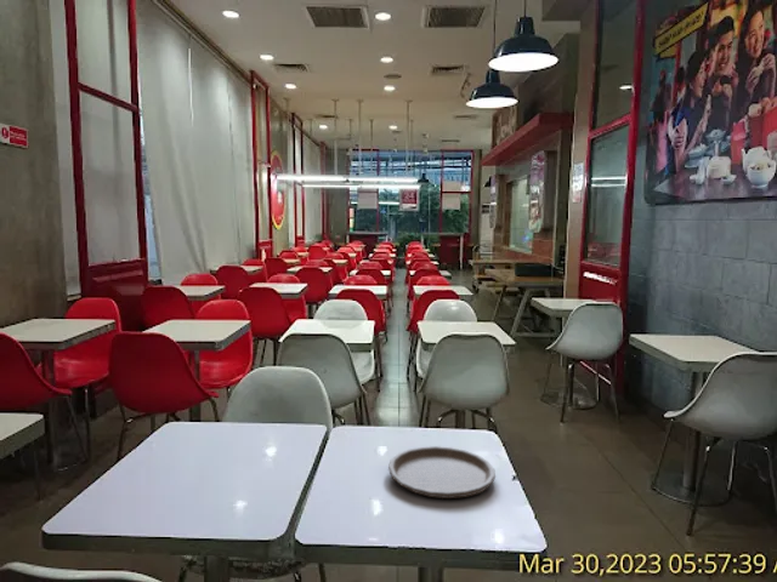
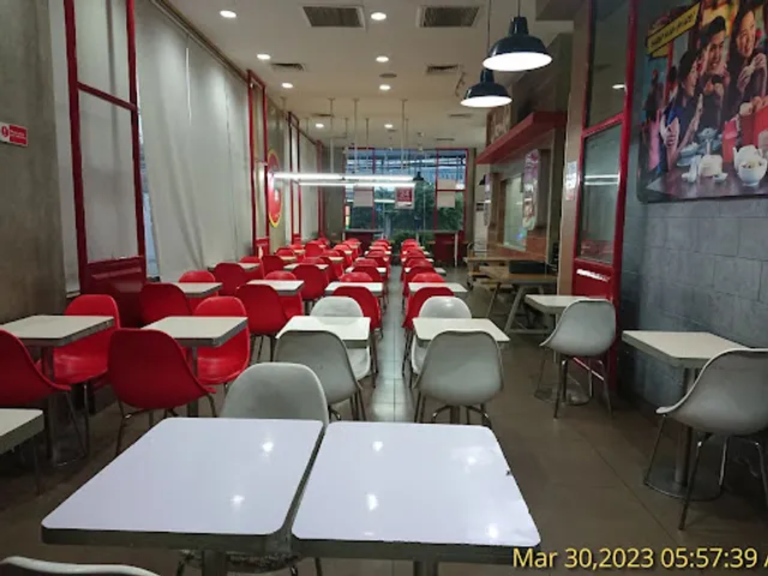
- plate [387,445,497,500]
